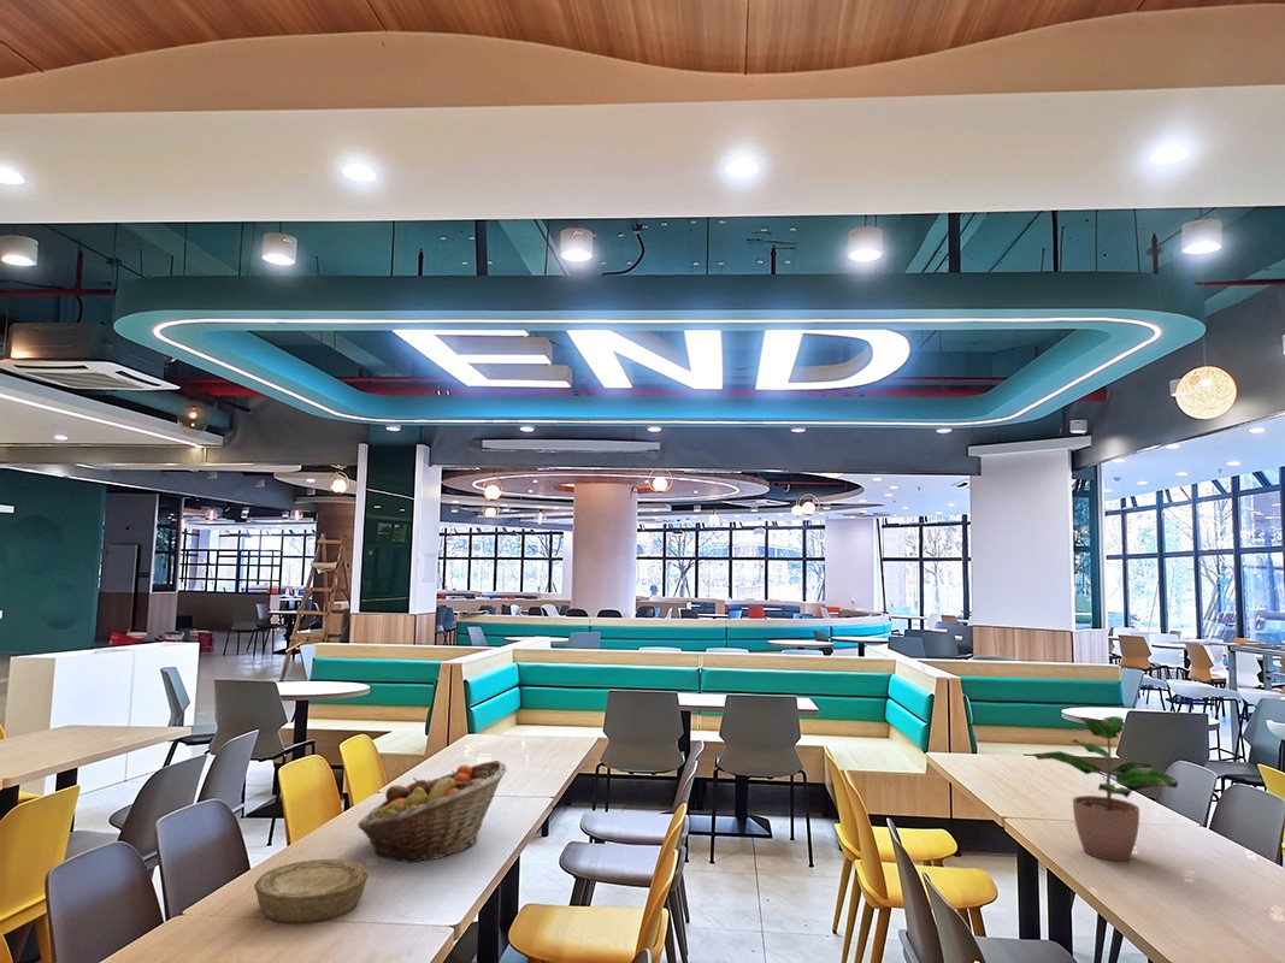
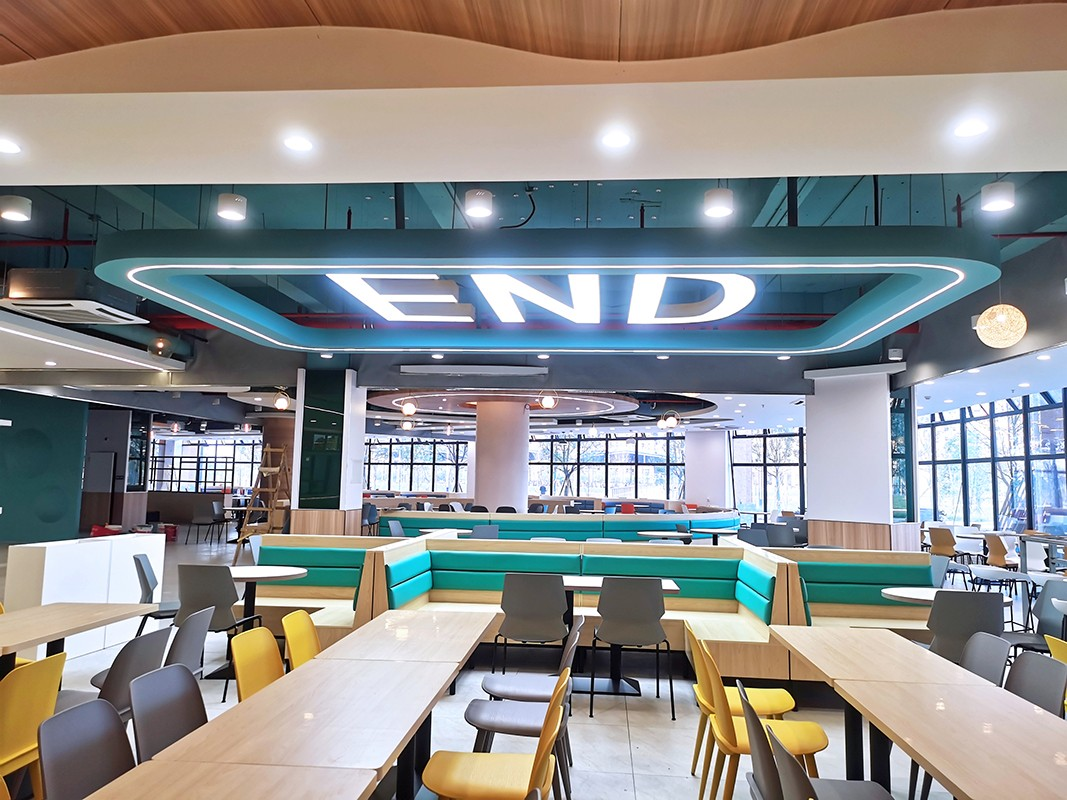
- fruit basket [356,760,508,864]
- bowl [253,858,370,926]
- potted plant [1033,715,1179,862]
